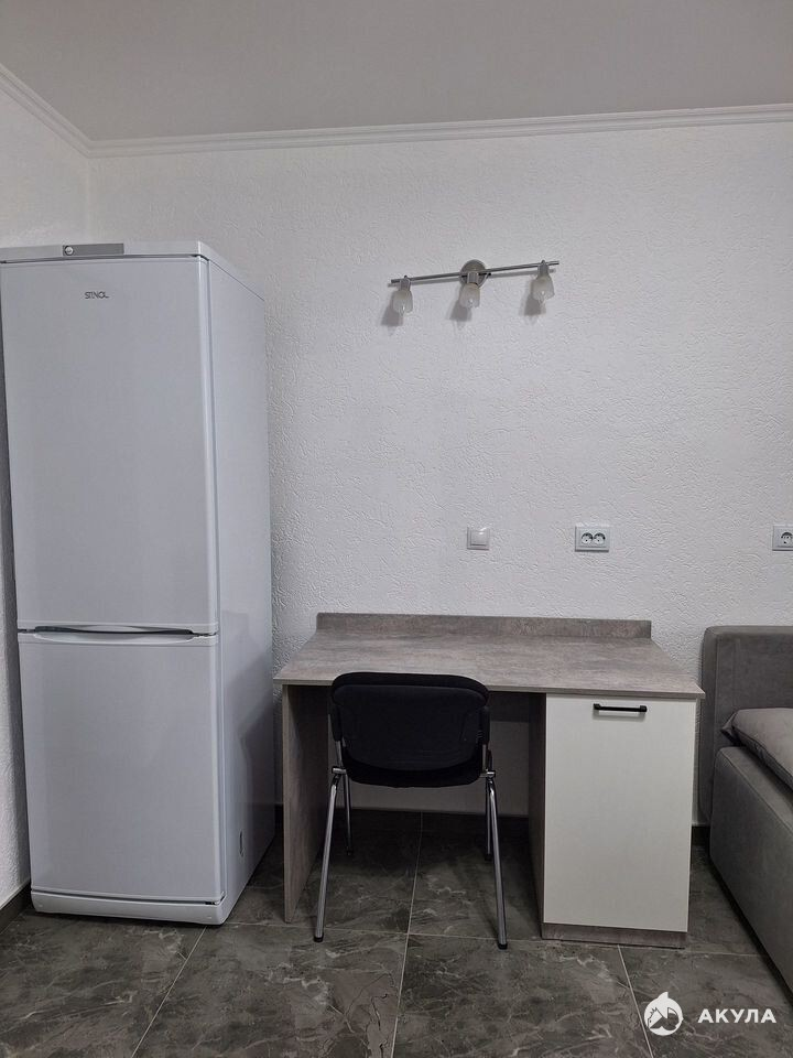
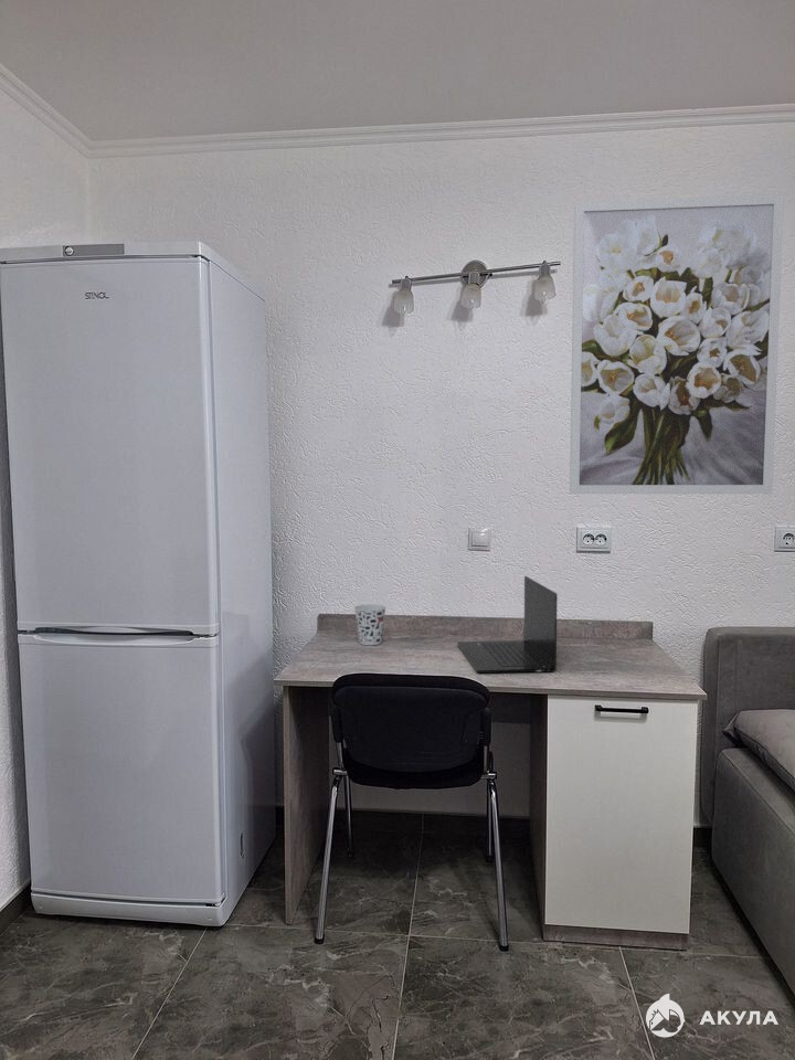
+ laptop [456,575,559,675]
+ cup [353,603,388,646]
+ wall art [569,193,785,495]
